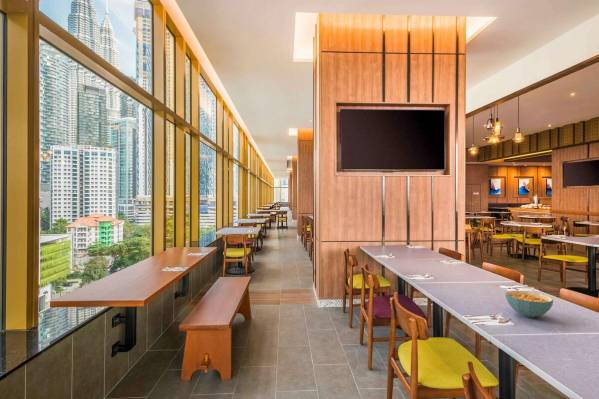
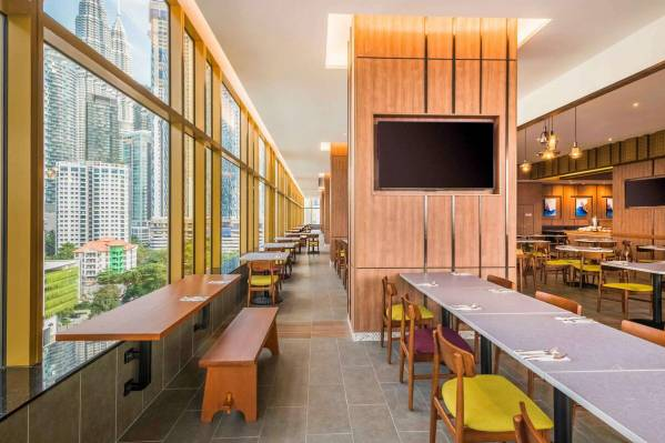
- cereal bowl [504,290,554,318]
